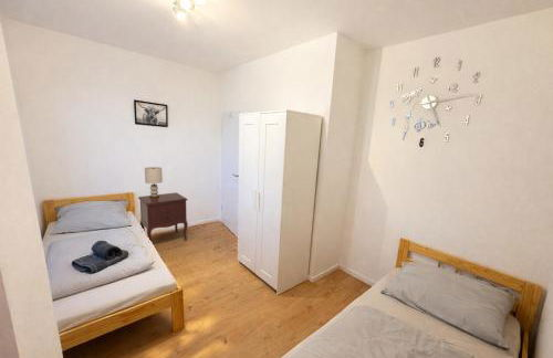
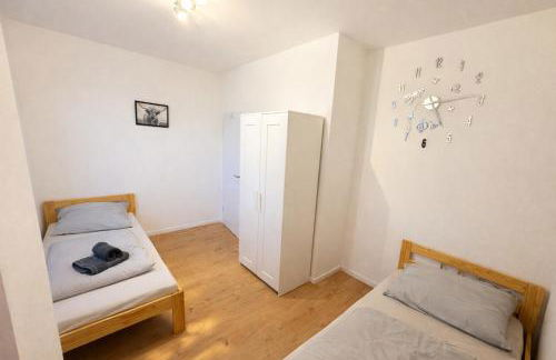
- lamp [144,166,164,198]
- nightstand [137,191,189,242]
